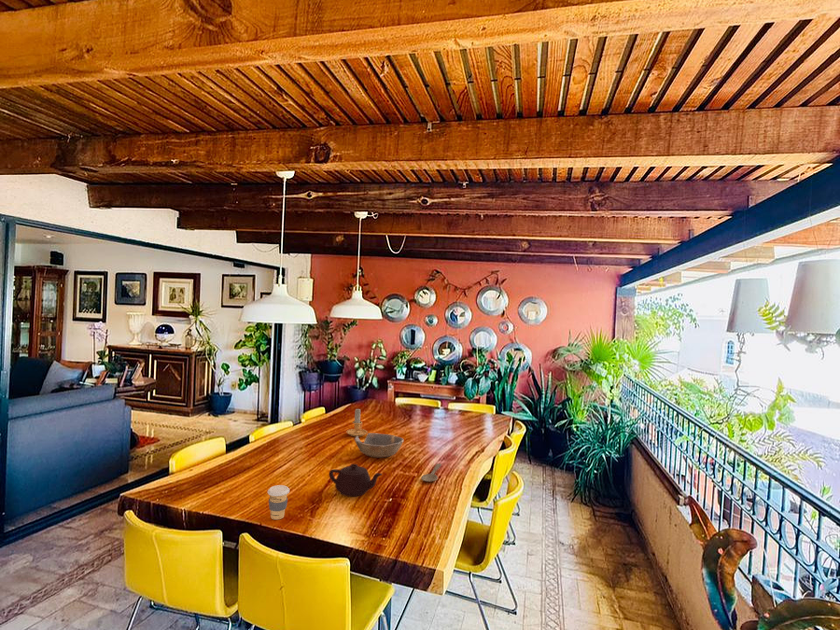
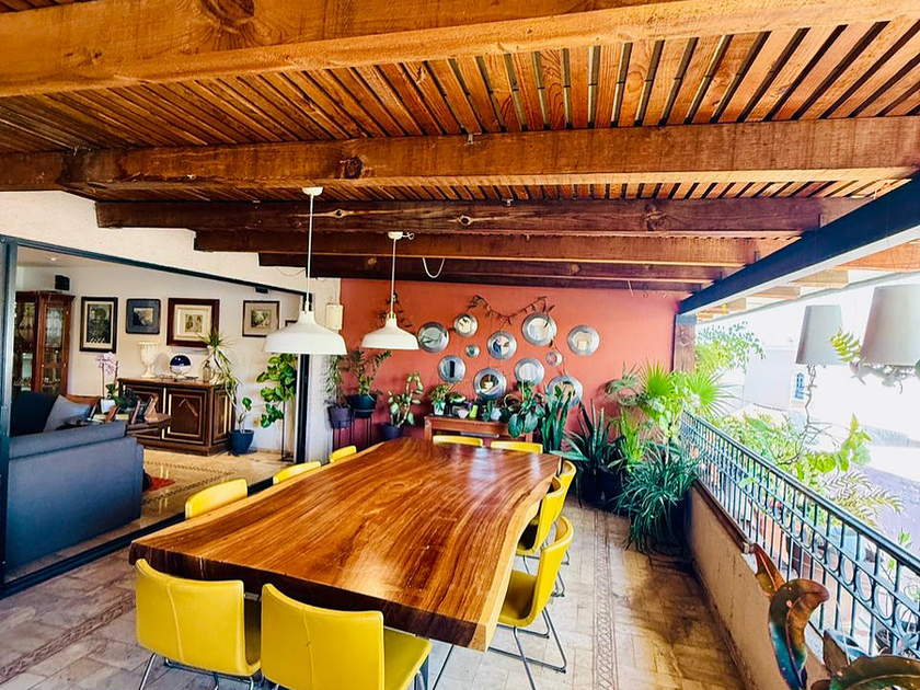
- candle [345,408,368,438]
- bowl [354,432,405,459]
- wooden spoon [421,463,442,483]
- teapot [328,463,383,498]
- coffee cup [267,484,290,521]
